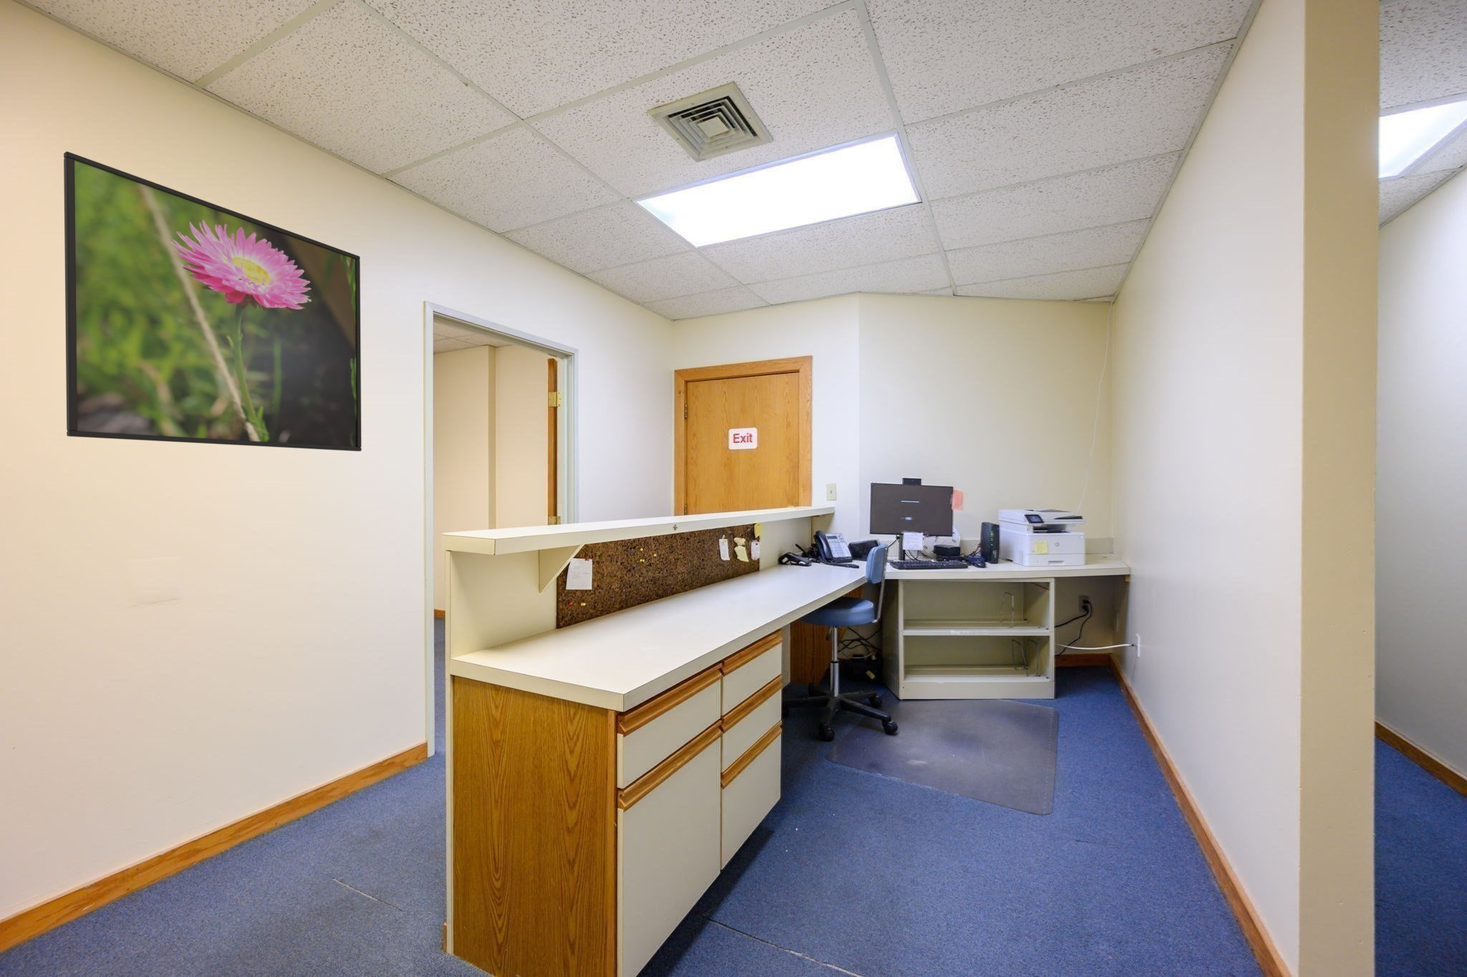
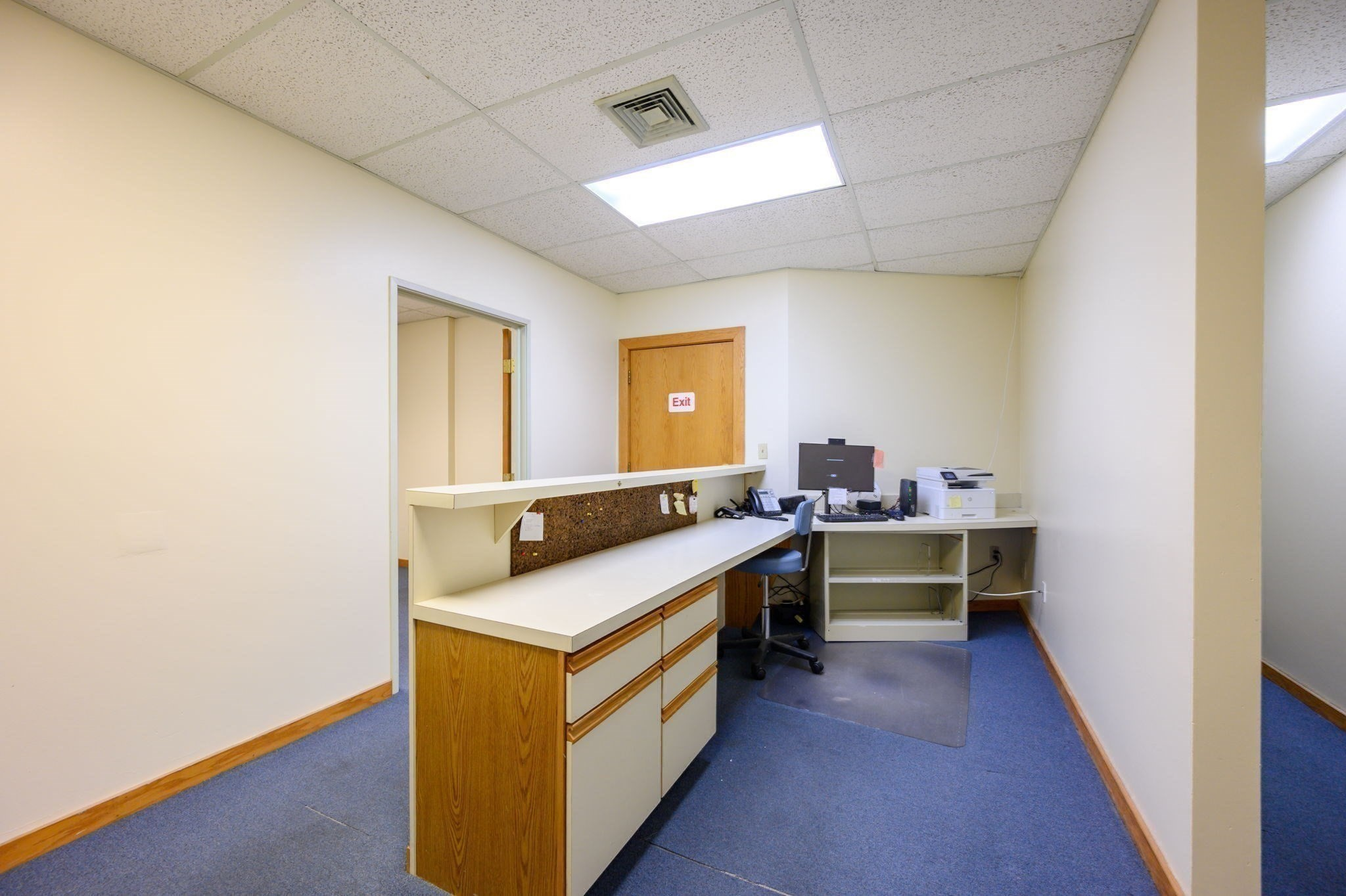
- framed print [63,152,363,451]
